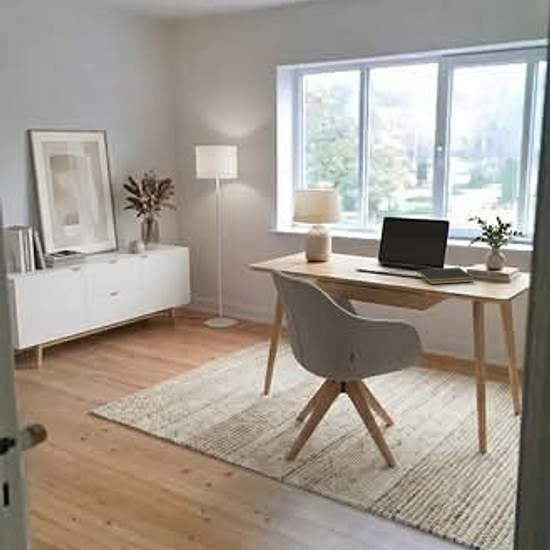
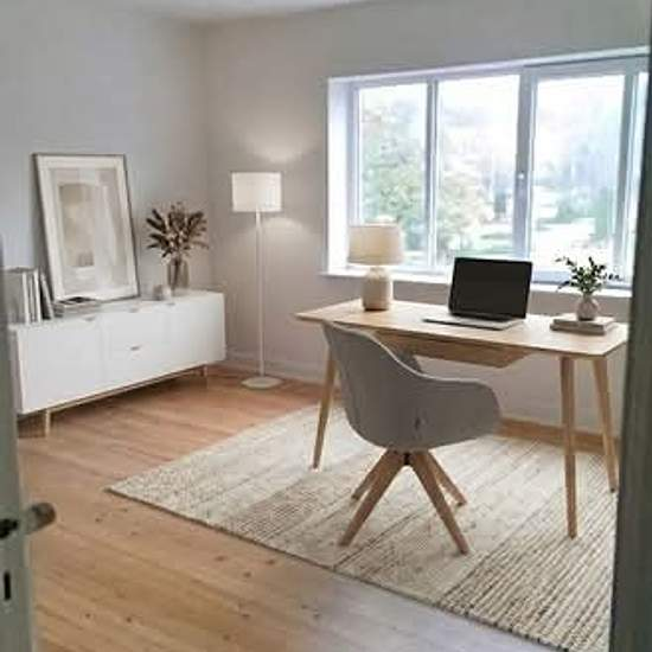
- notepad [415,266,476,285]
